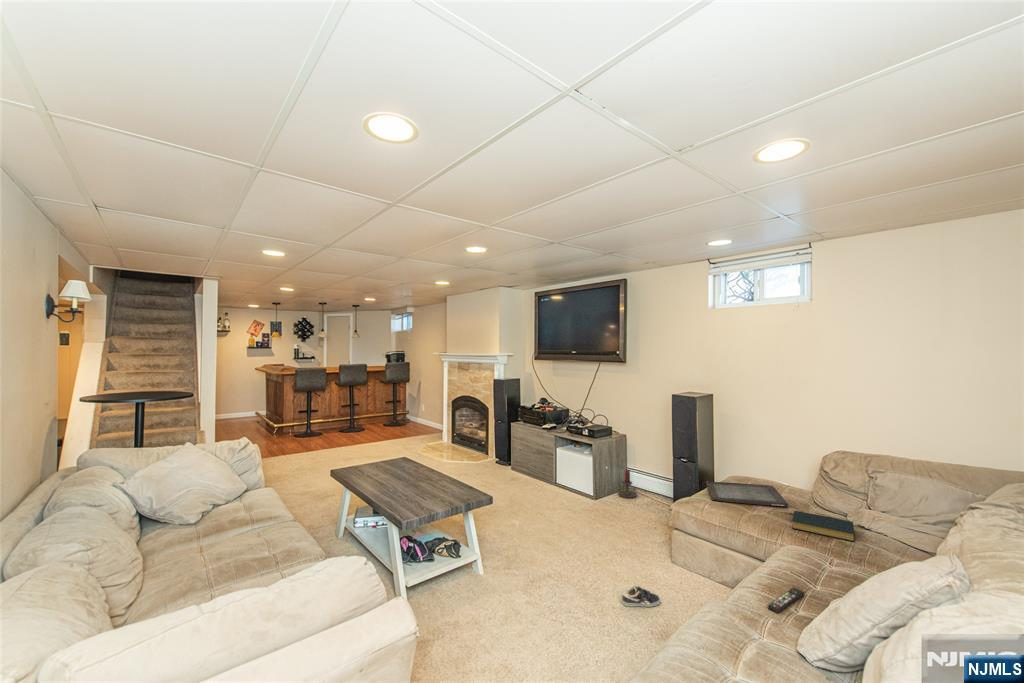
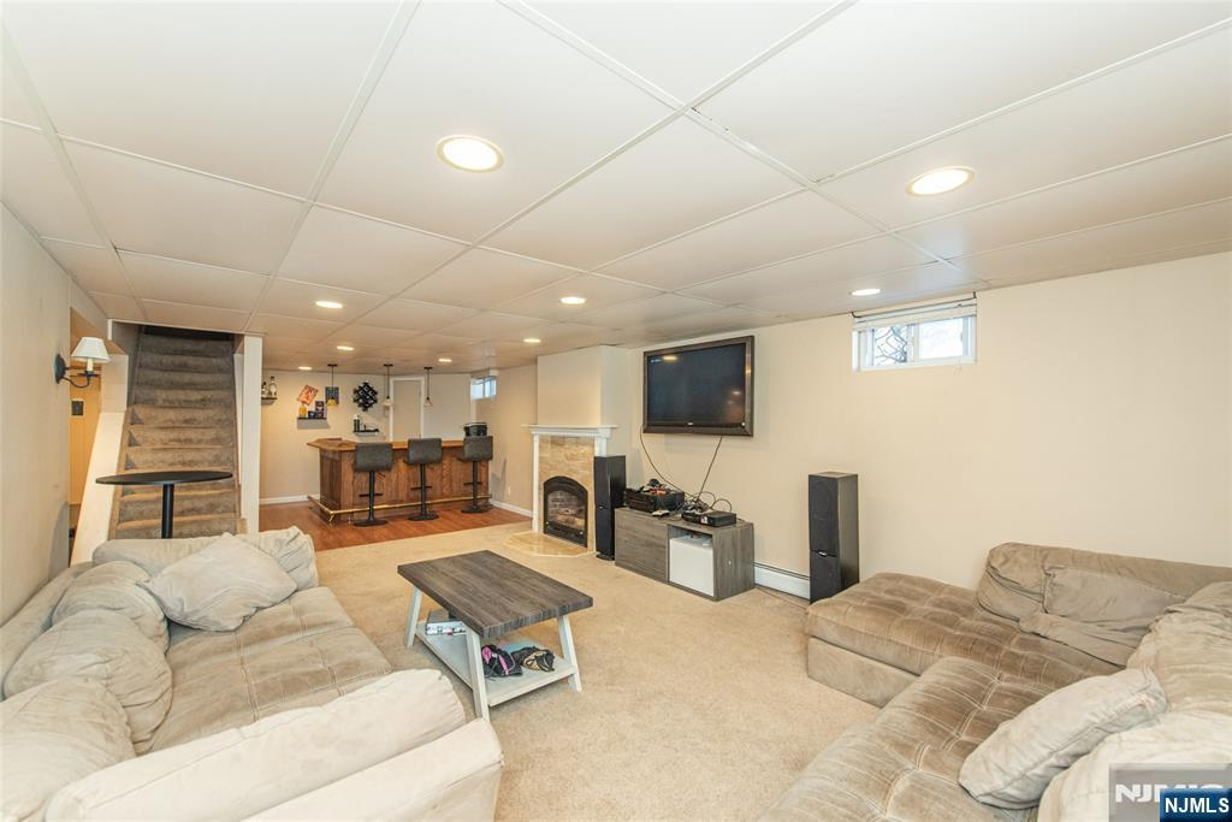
- sneaker [621,584,661,608]
- hardback book [791,510,855,543]
- serving tray [705,480,790,508]
- candle holder [617,469,638,499]
- remote control [767,586,806,614]
